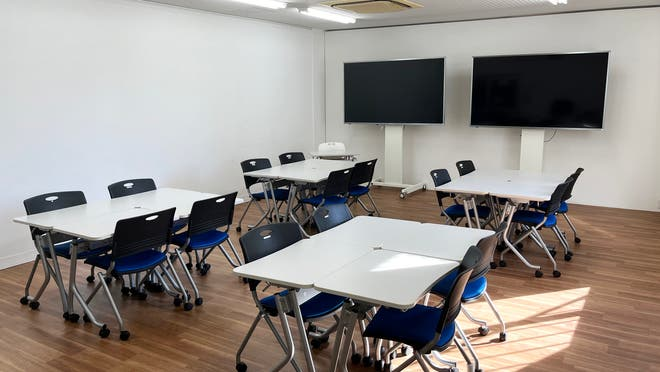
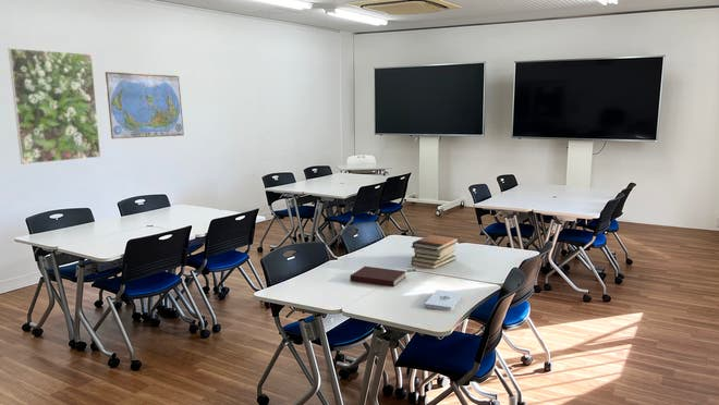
+ world map [105,71,185,139]
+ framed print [7,47,101,165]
+ notebook [349,266,407,287]
+ notepad [424,289,463,311]
+ book stack [411,233,460,270]
